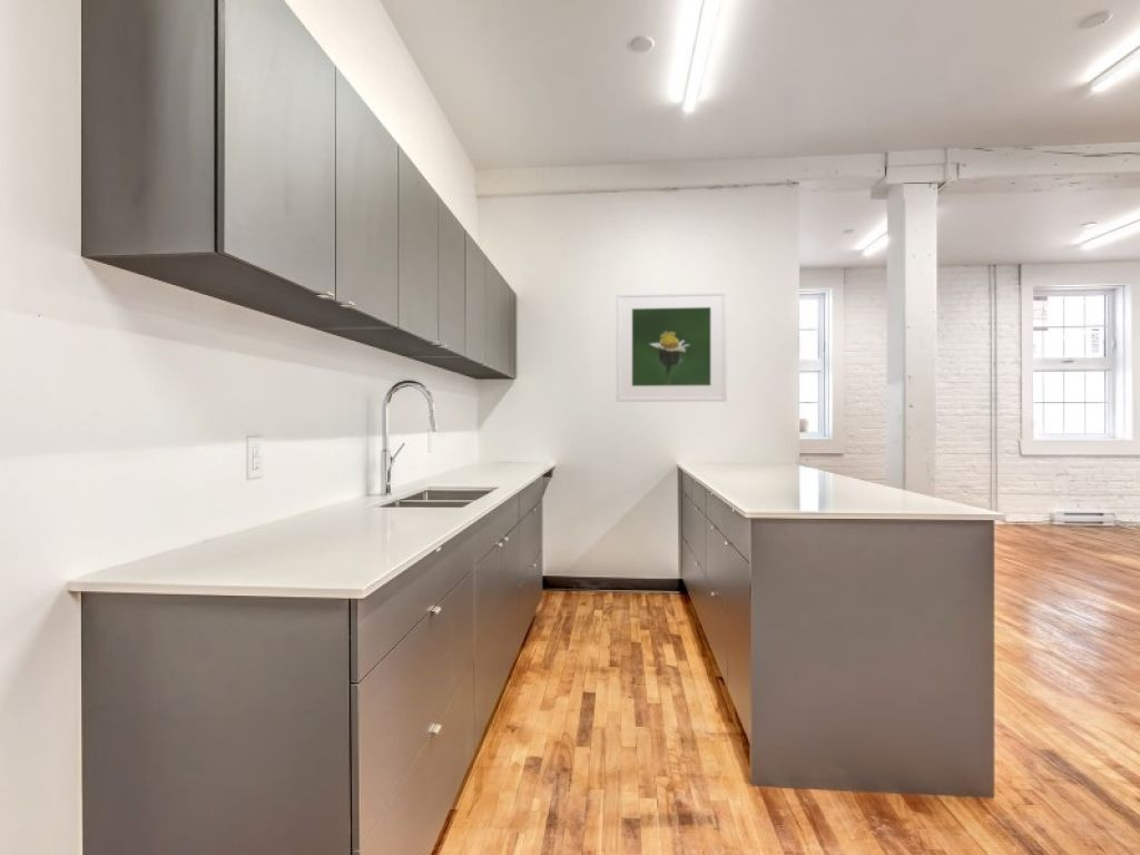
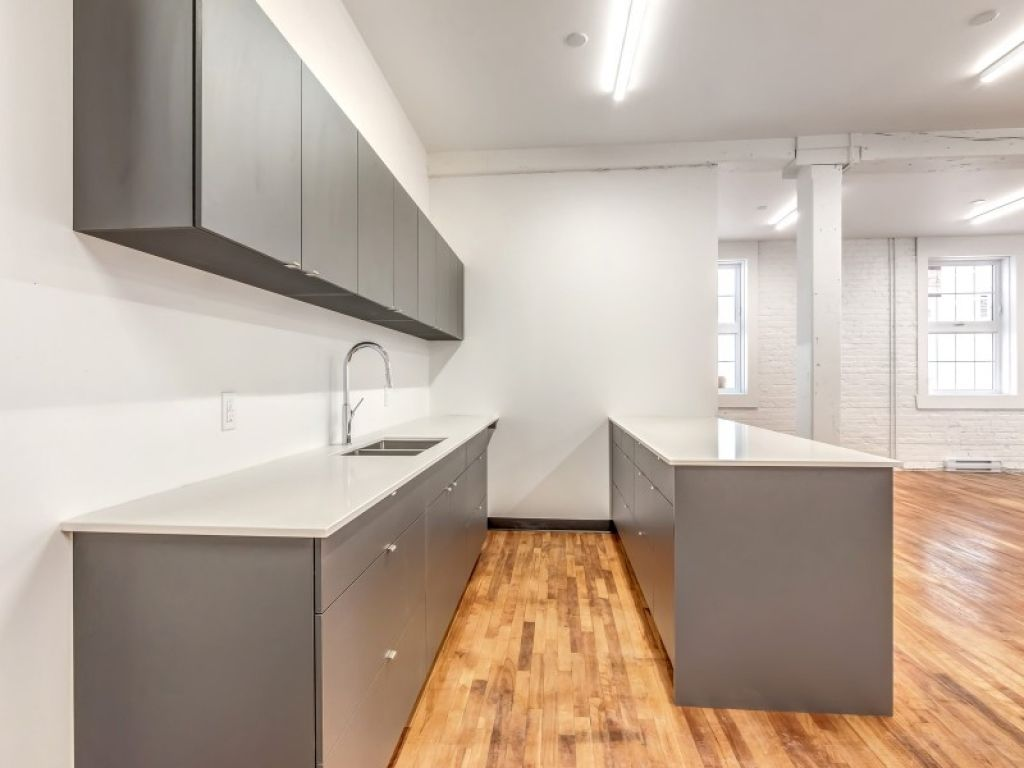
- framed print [616,289,728,403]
